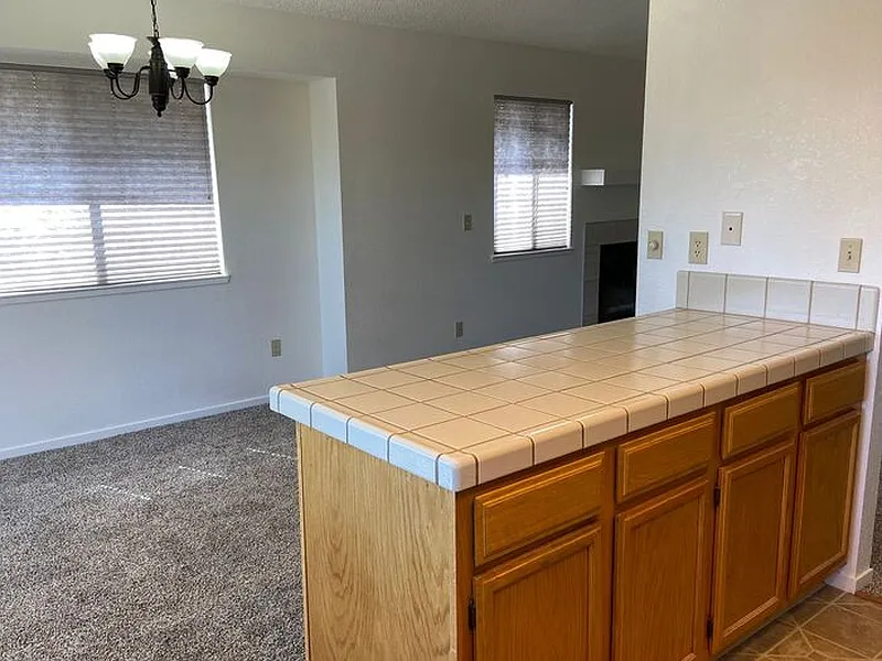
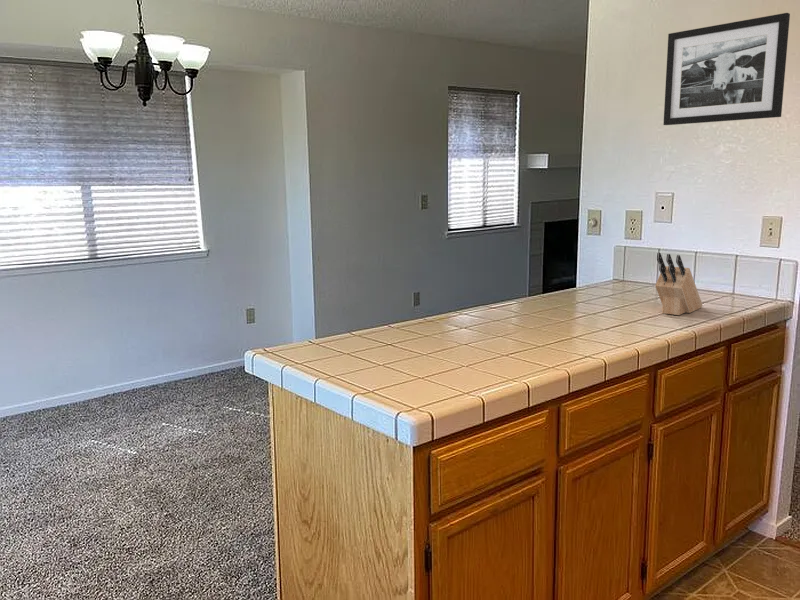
+ picture frame [662,12,791,126]
+ knife block [654,252,703,316]
